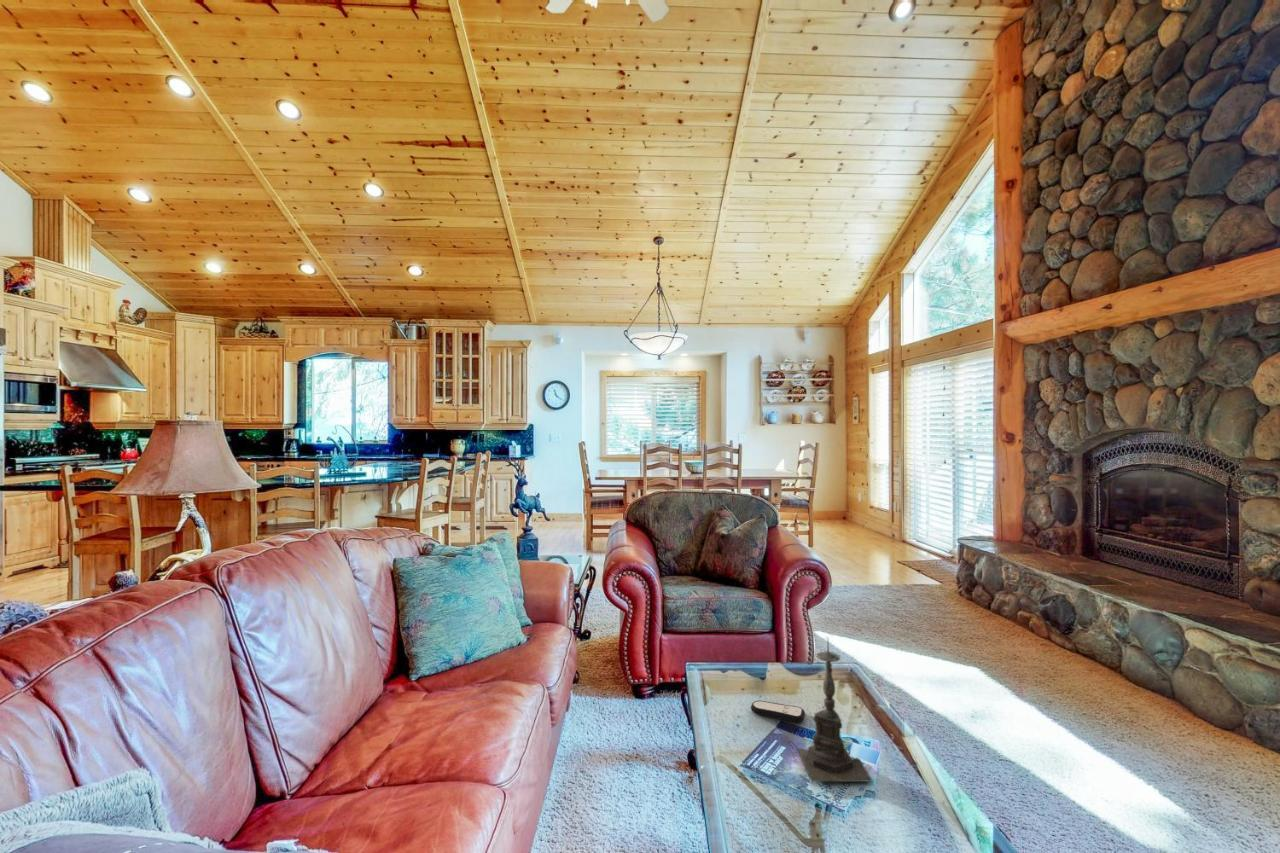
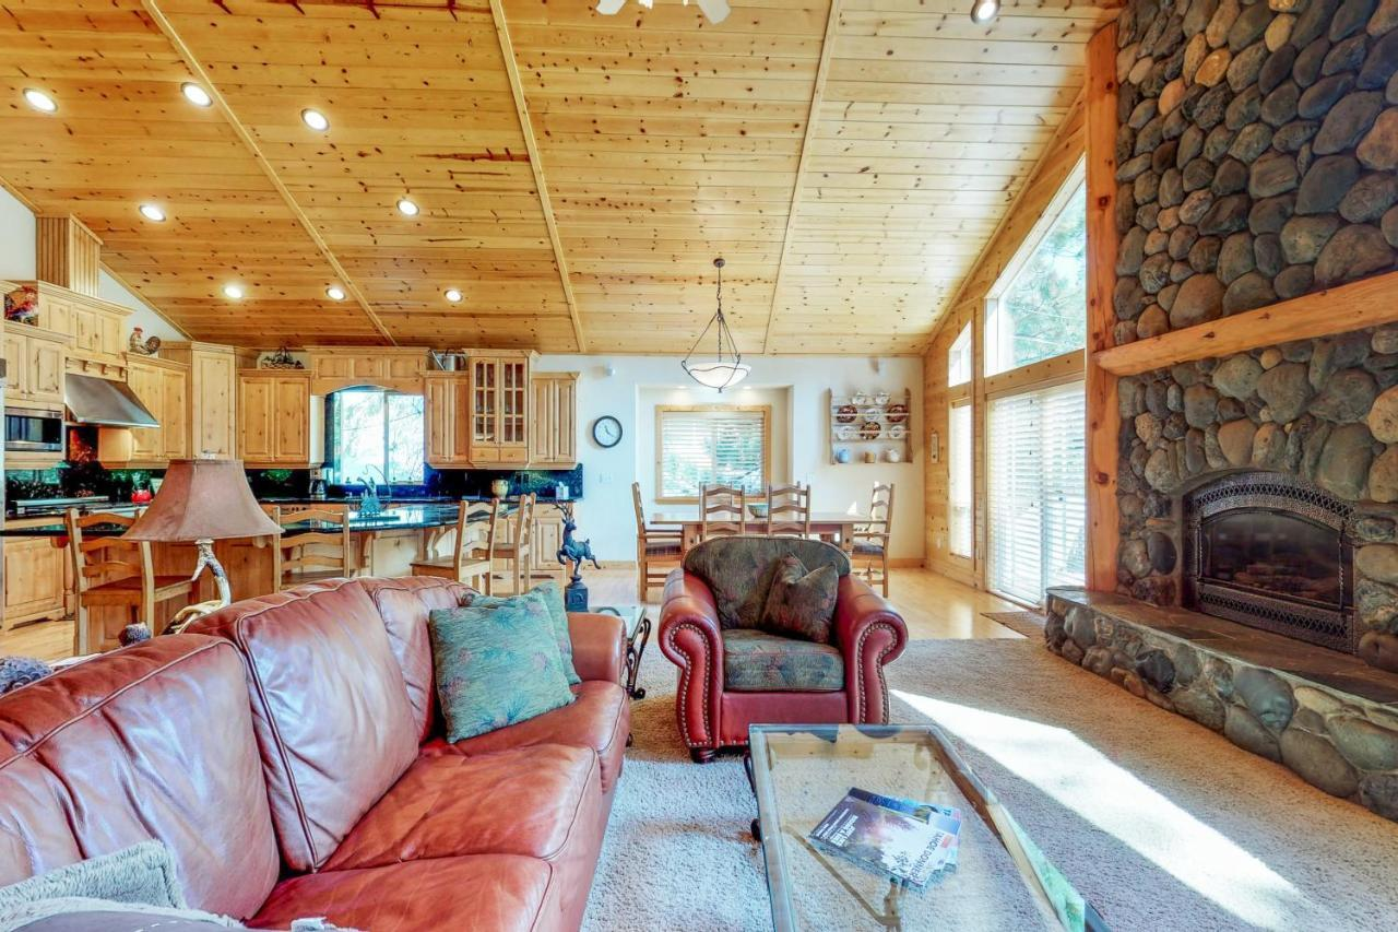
- candle holder [796,636,874,783]
- remote control [750,700,806,723]
